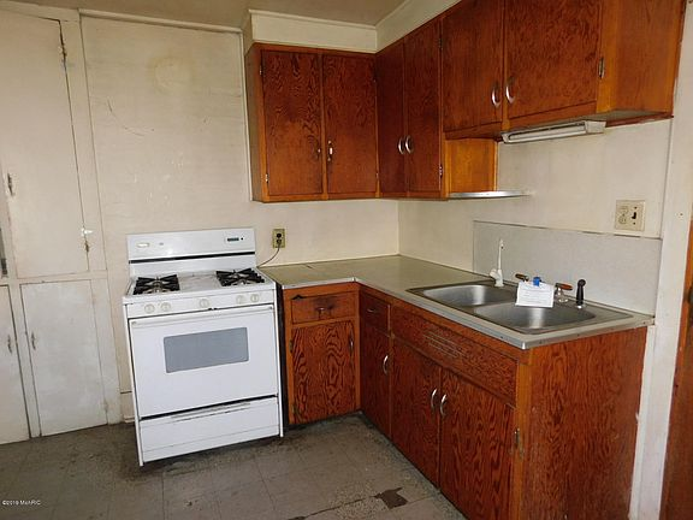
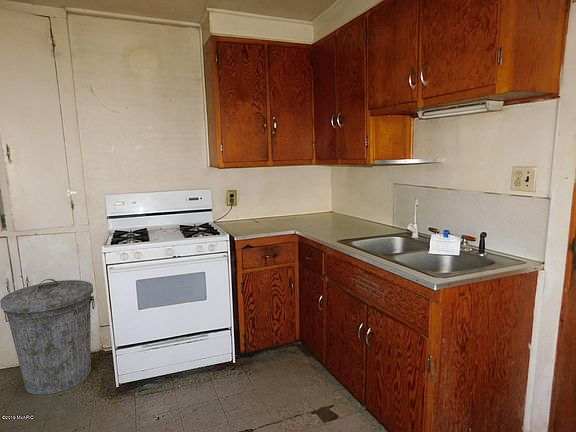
+ trash can [0,278,96,396]
